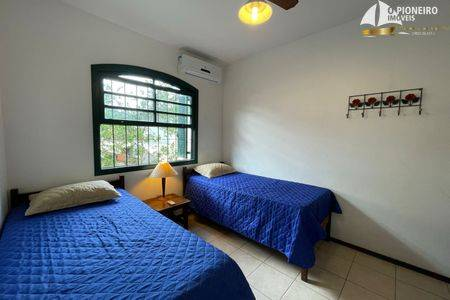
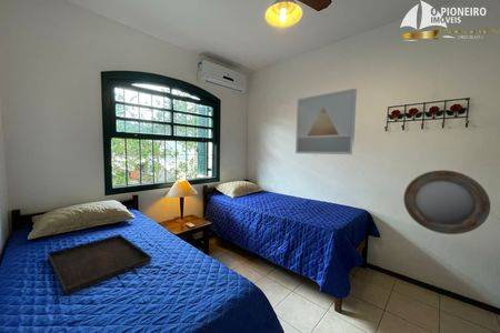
+ serving tray [47,233,153,295]
+ wall art [294,88,358,155]
+ home mirror [402,169,491,235]
